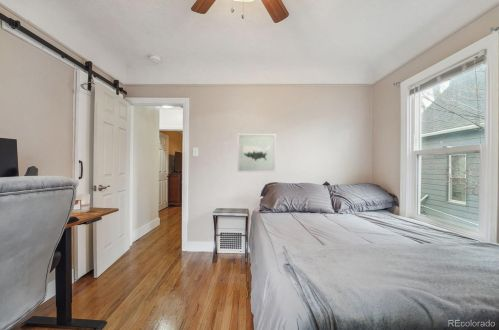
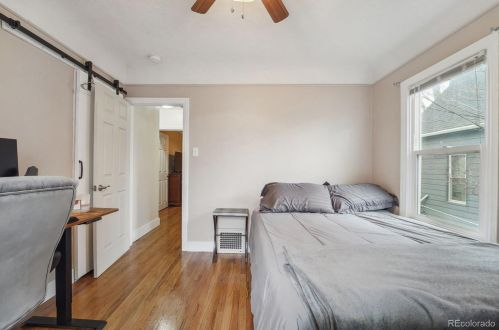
- wall art [236,133,277,174]
